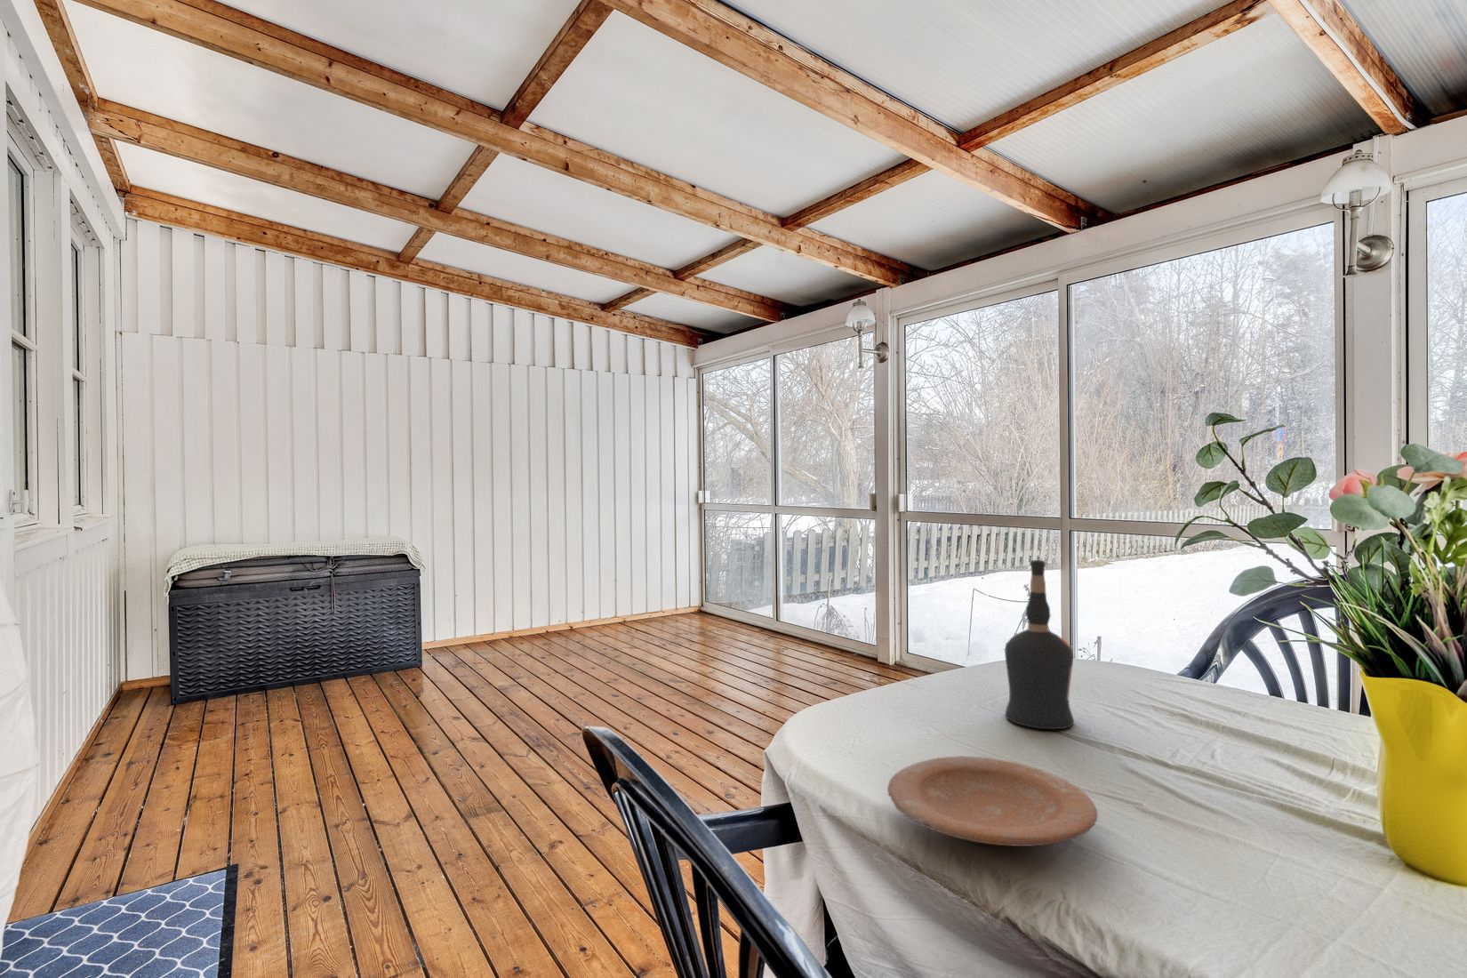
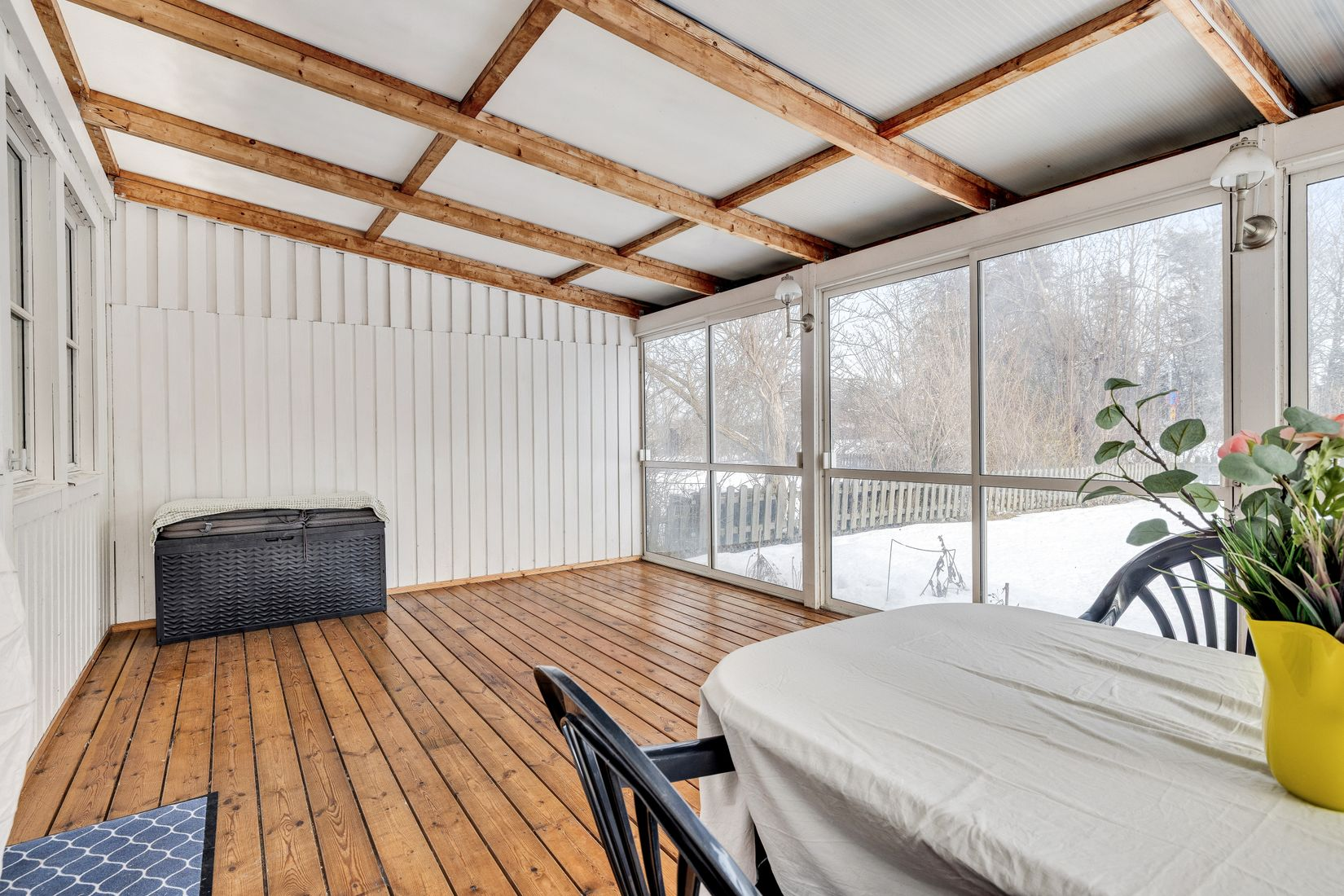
- plate [886,755,1099,847]
- liquor bottle [1004,559,1075,730]
